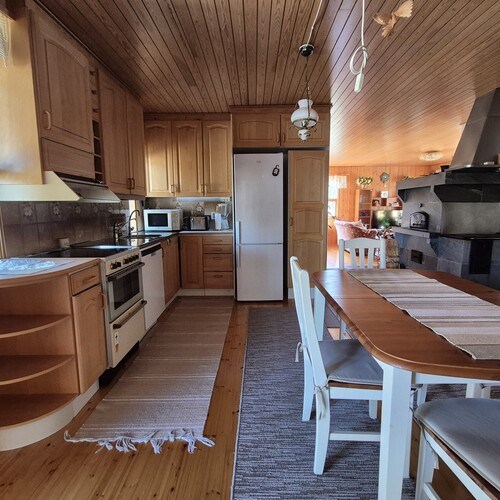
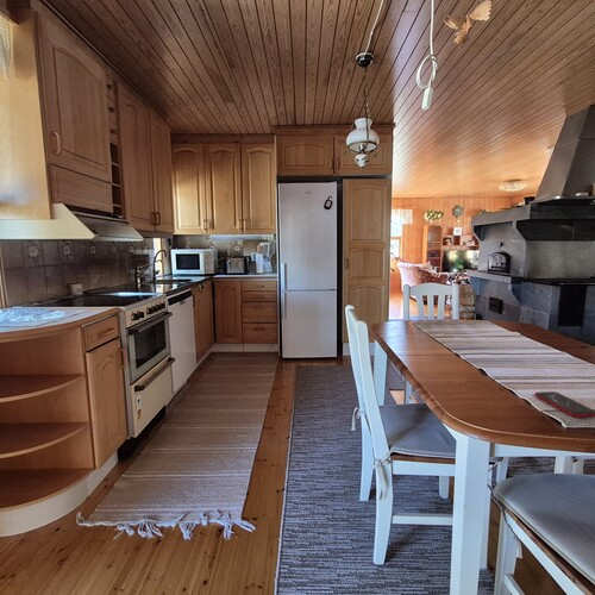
+ smartphone [533,390,595,419]
